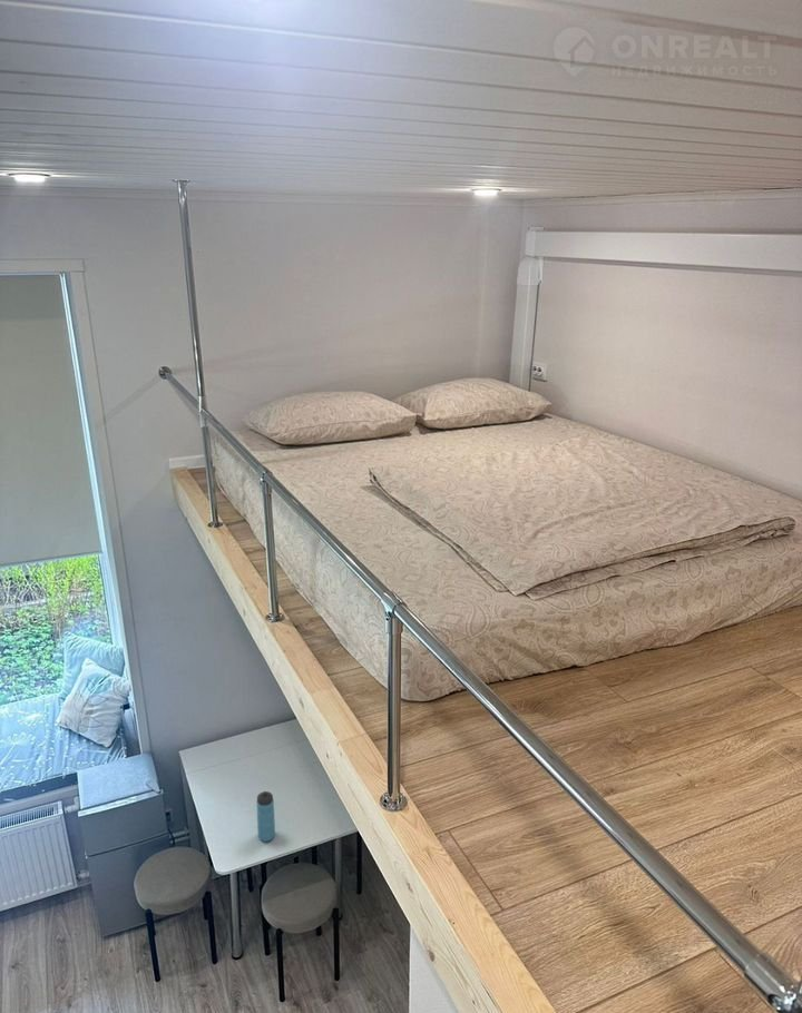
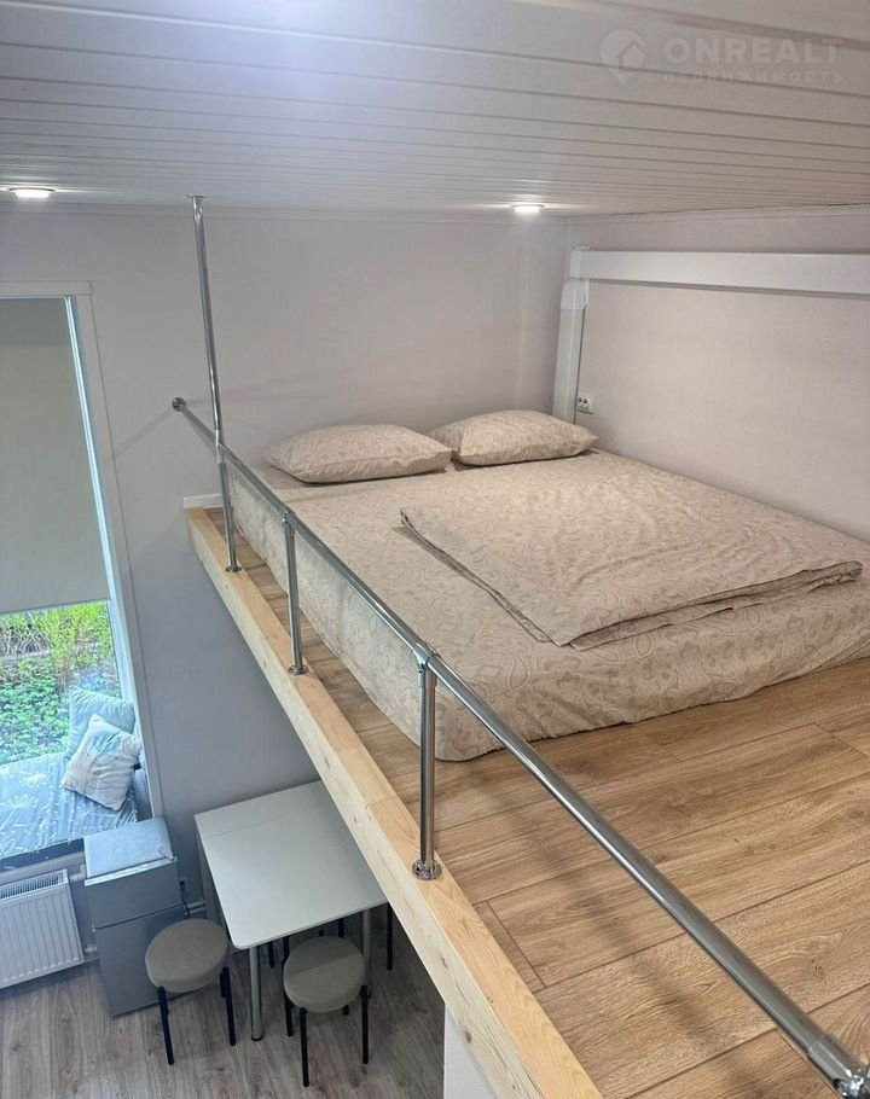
- water bottle [255,790,276,843]
